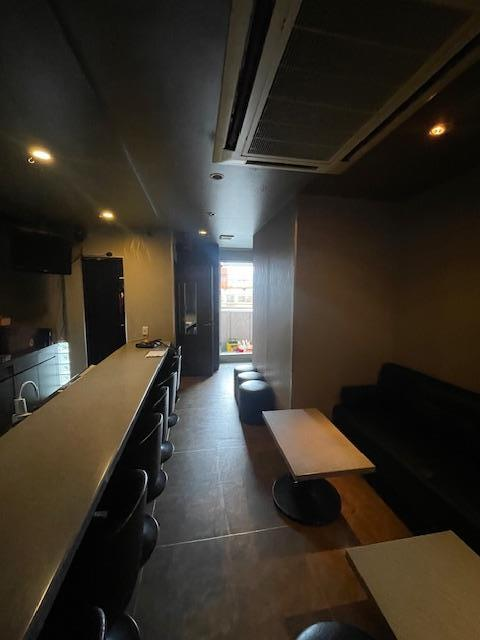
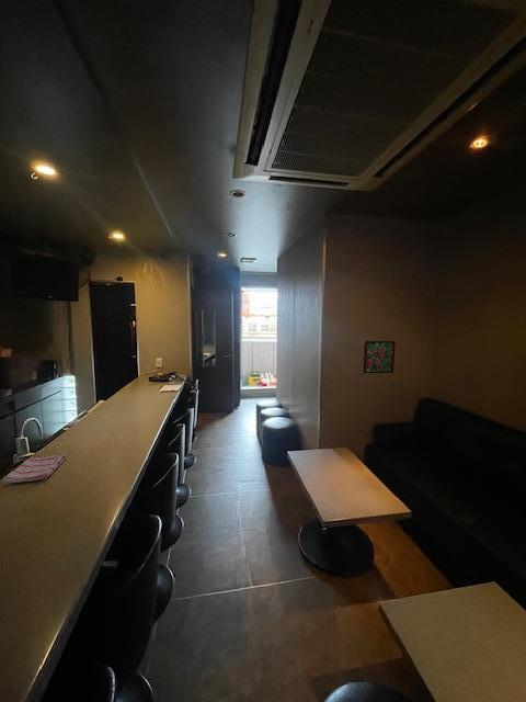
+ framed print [362,340,397,374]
+ dish towel [2,453,67,485]
